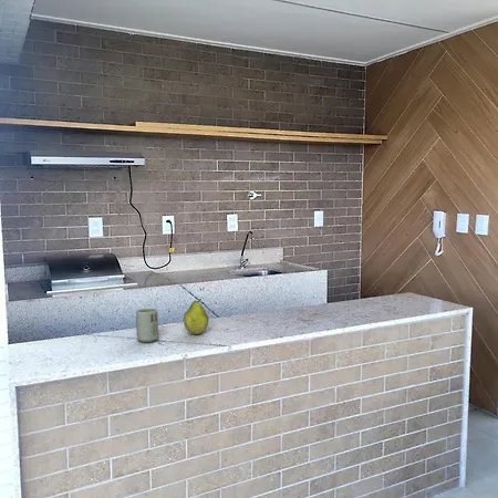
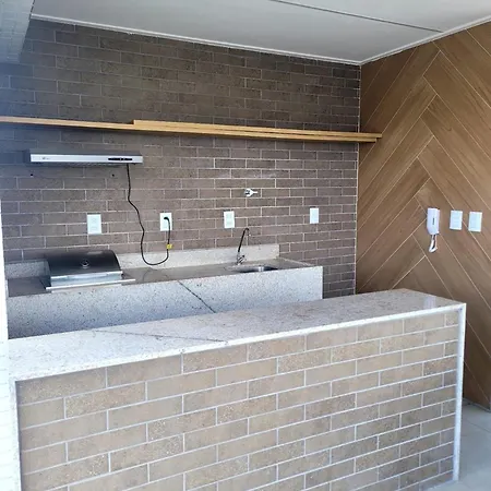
- cup [135,308,159,343]
- fruit [183,298,209,335]
